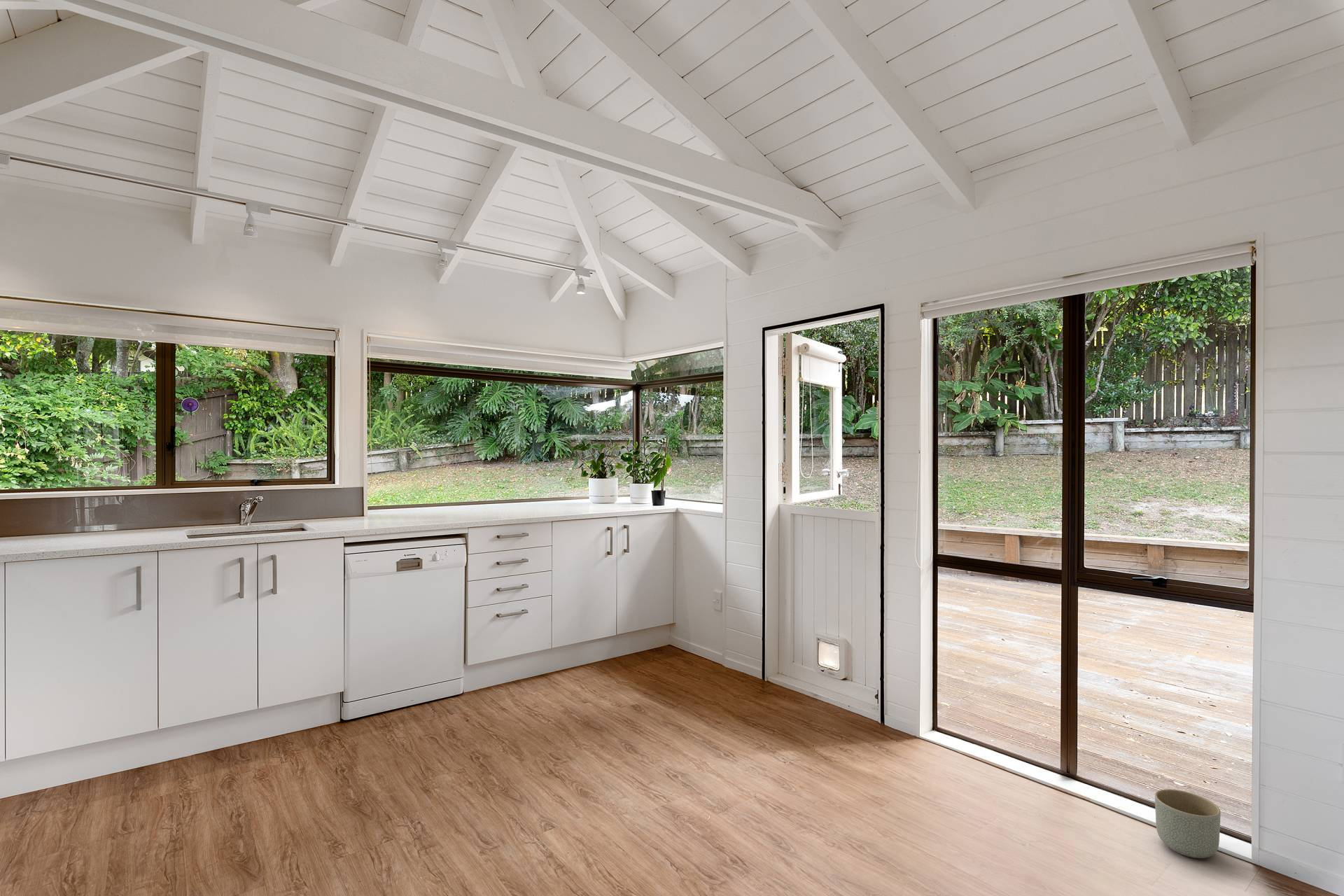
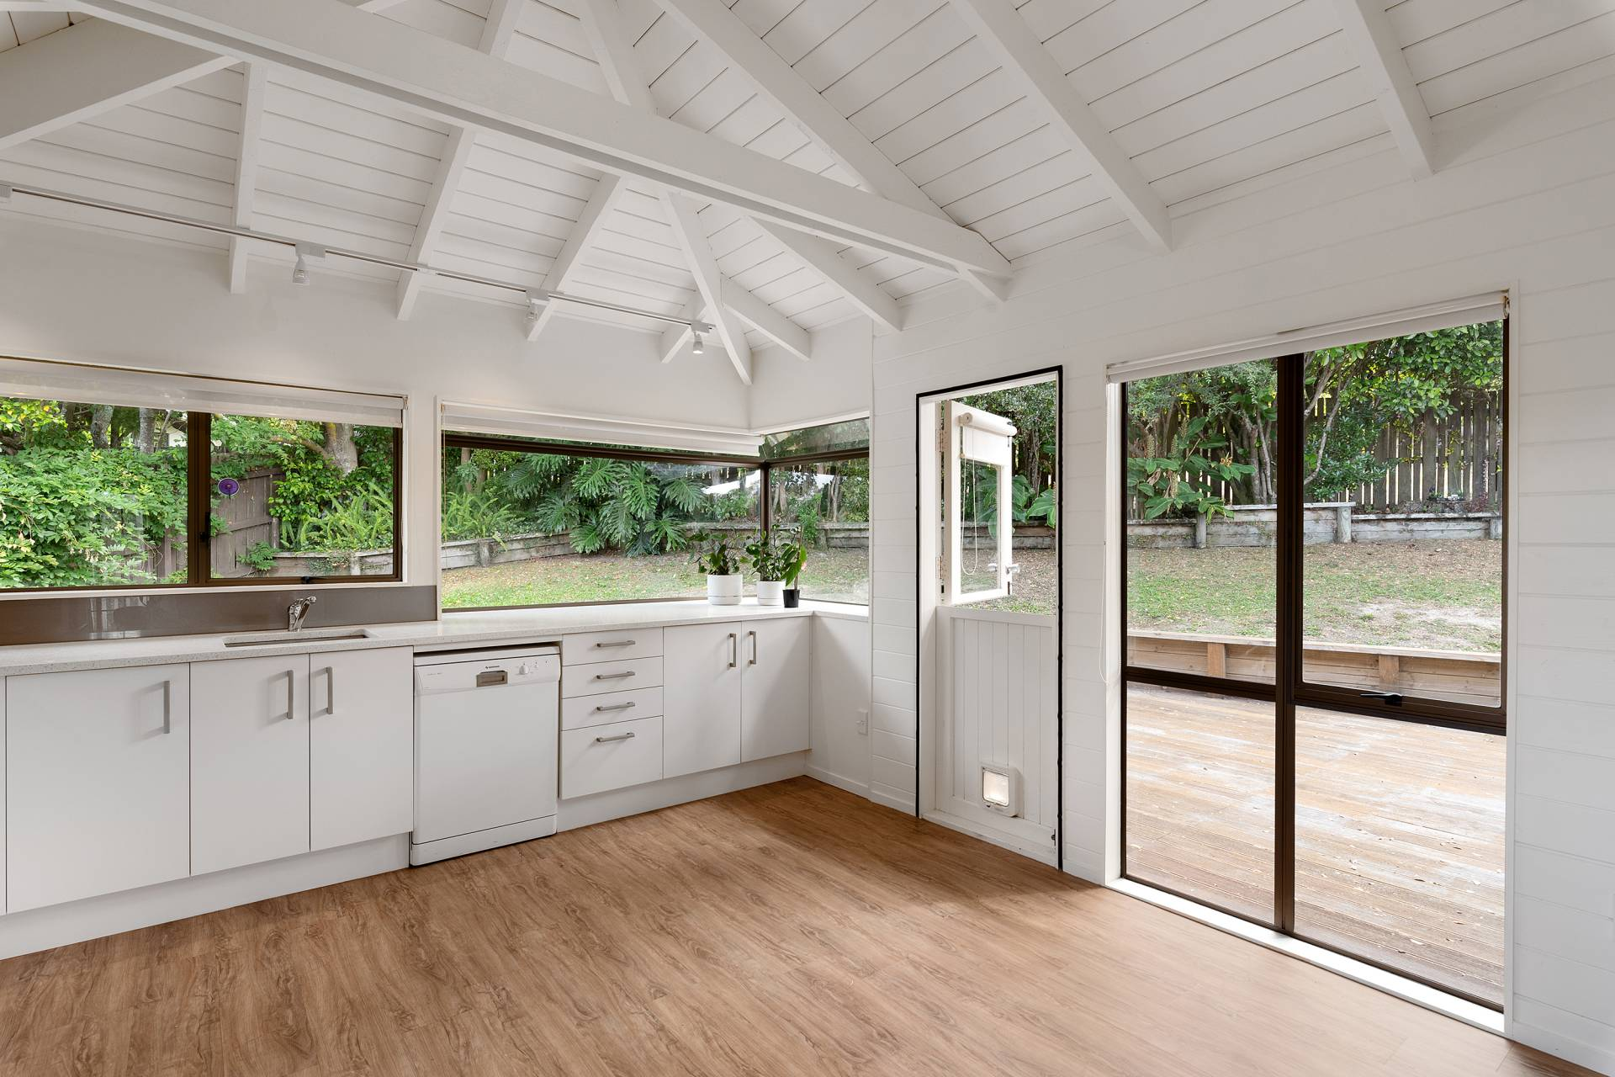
- planter [1154,788,1222,859]
